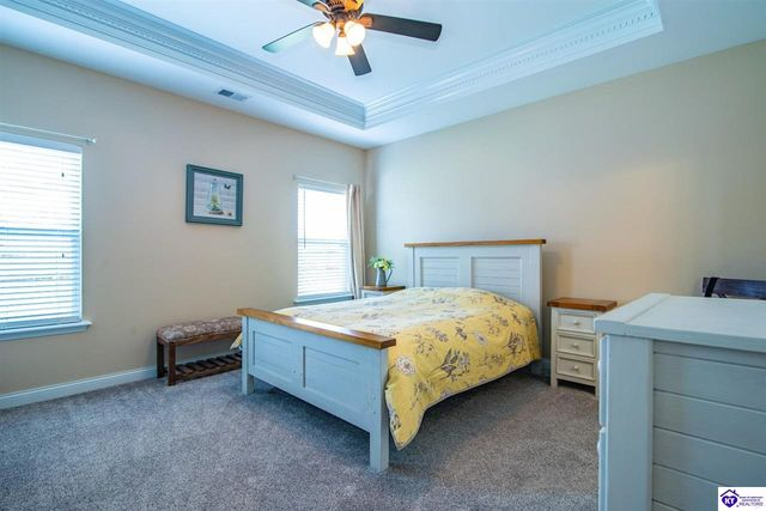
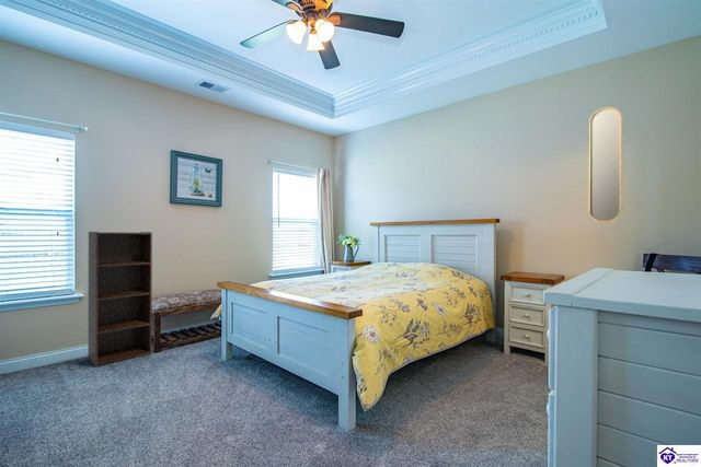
+ home mirror [588,106,623,223]
+ shelf [87,231,153,367]
